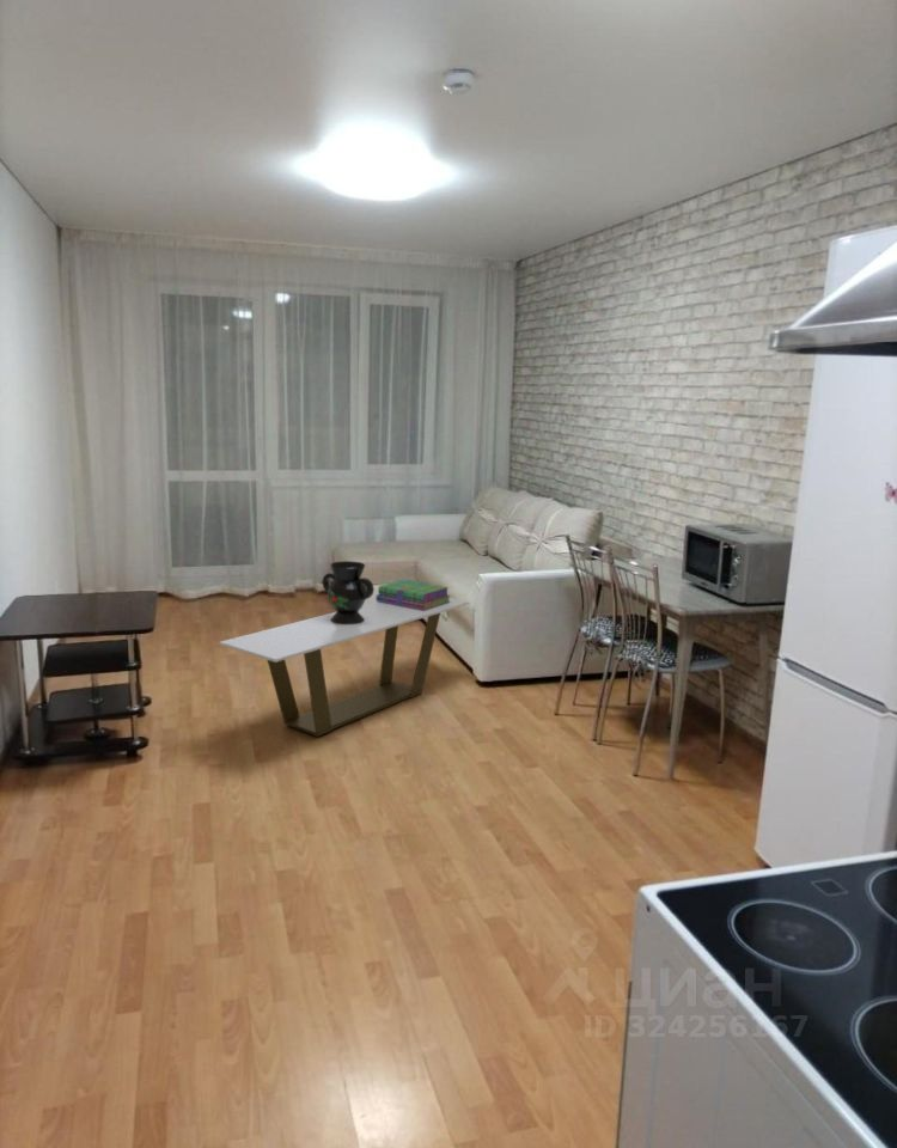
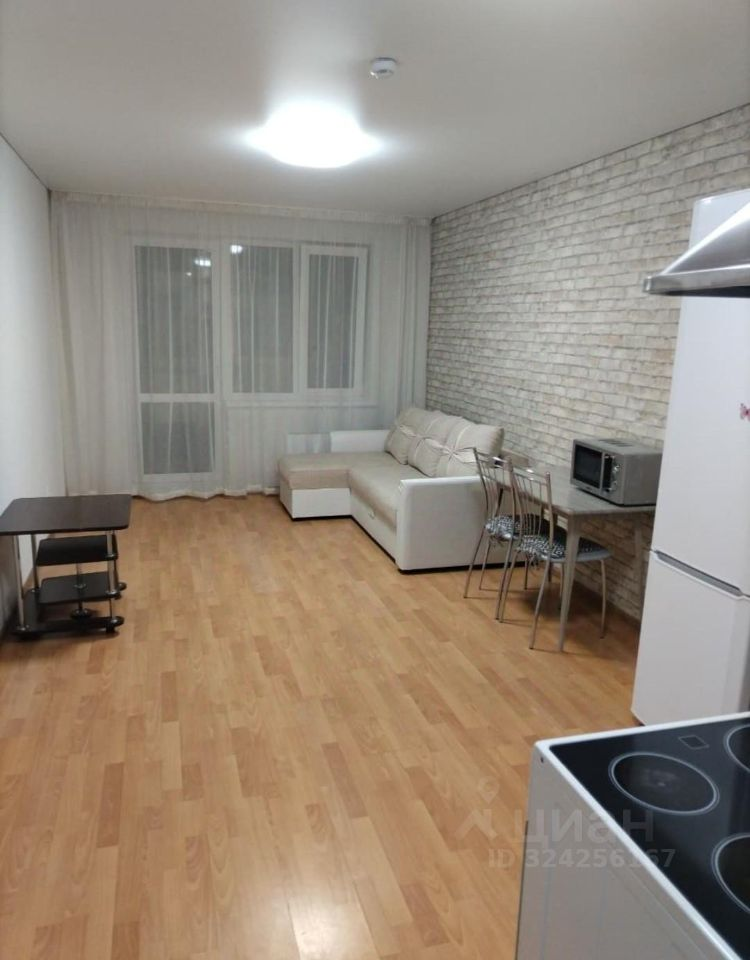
- stack of books [374,578,452,611]
- decorative vase [322,560,376,624]
- coffee table [218,597,471,738]
